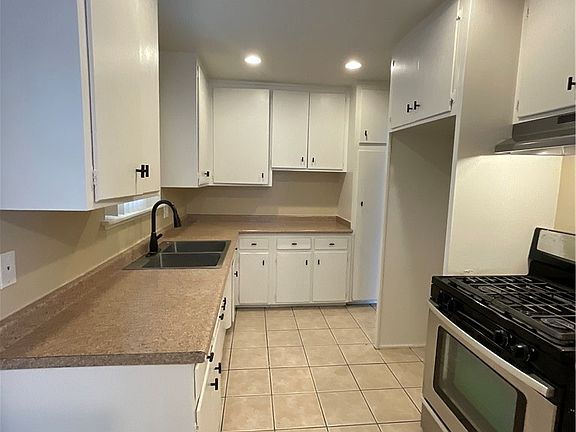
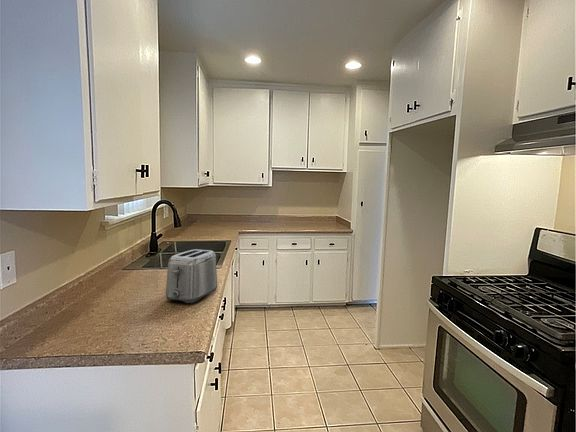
+ toaster [165,249,218,304]
